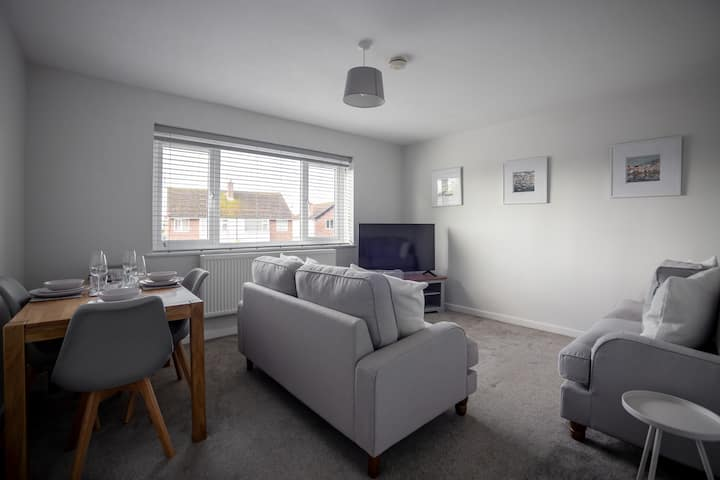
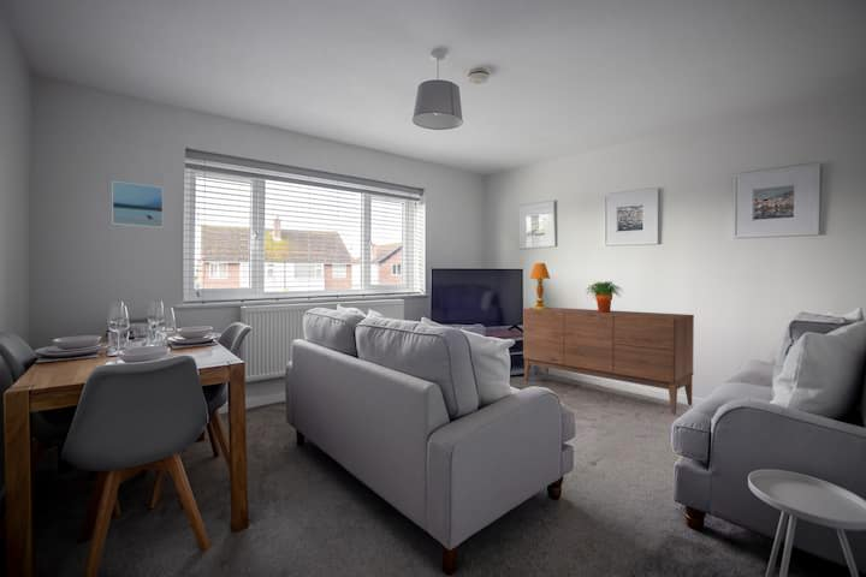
+ potted plant [583,280,624,313]
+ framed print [111,180,165,230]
+ table lamp [528,262,562,310]
+ sideboard [522,307,695,416]
